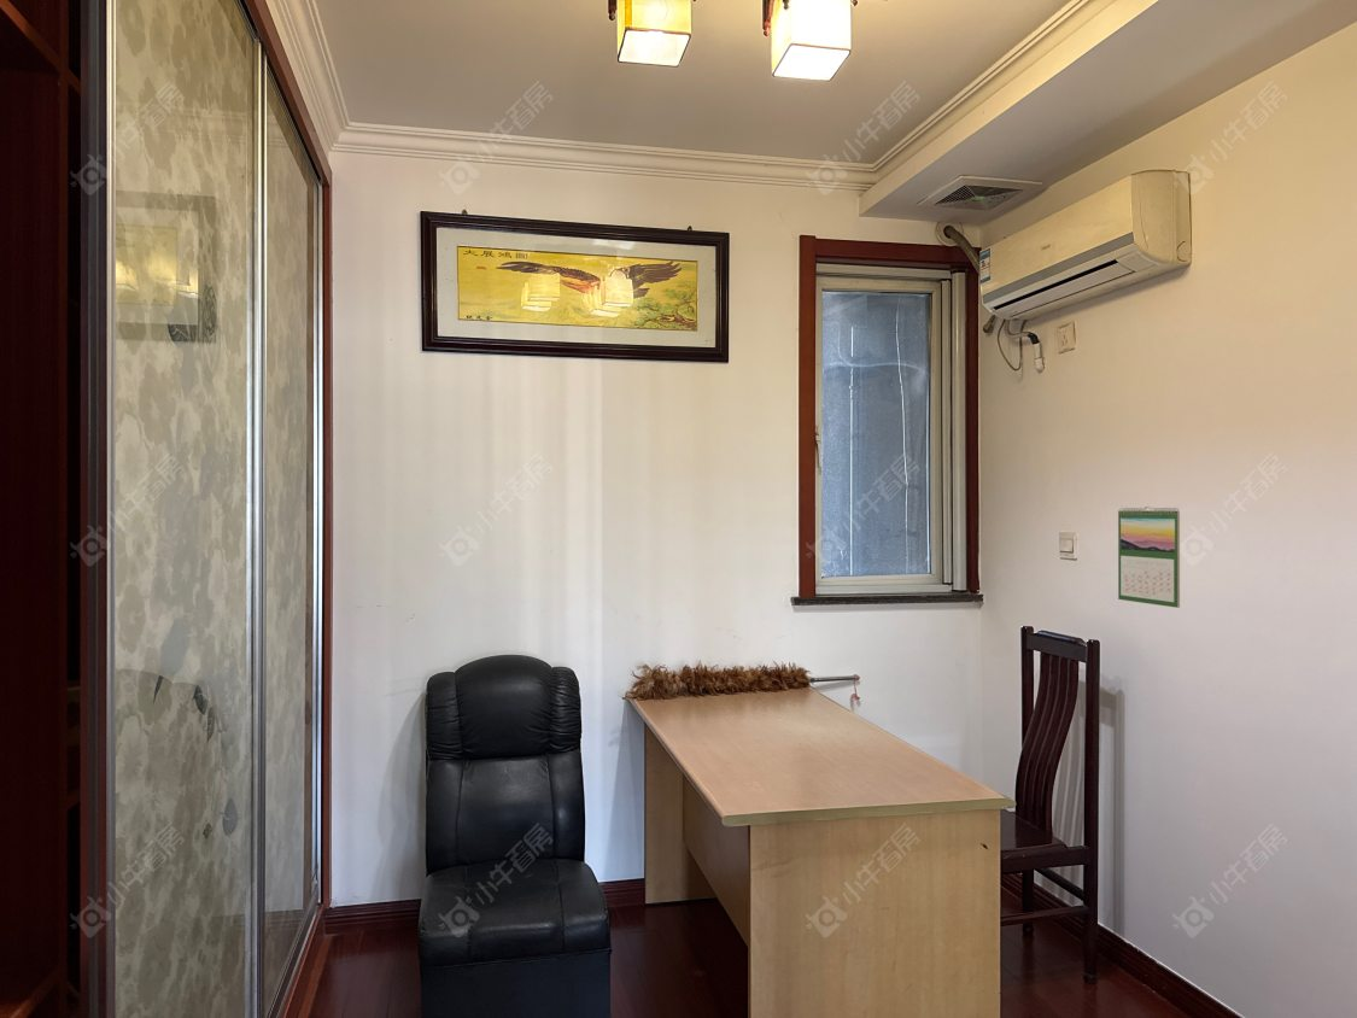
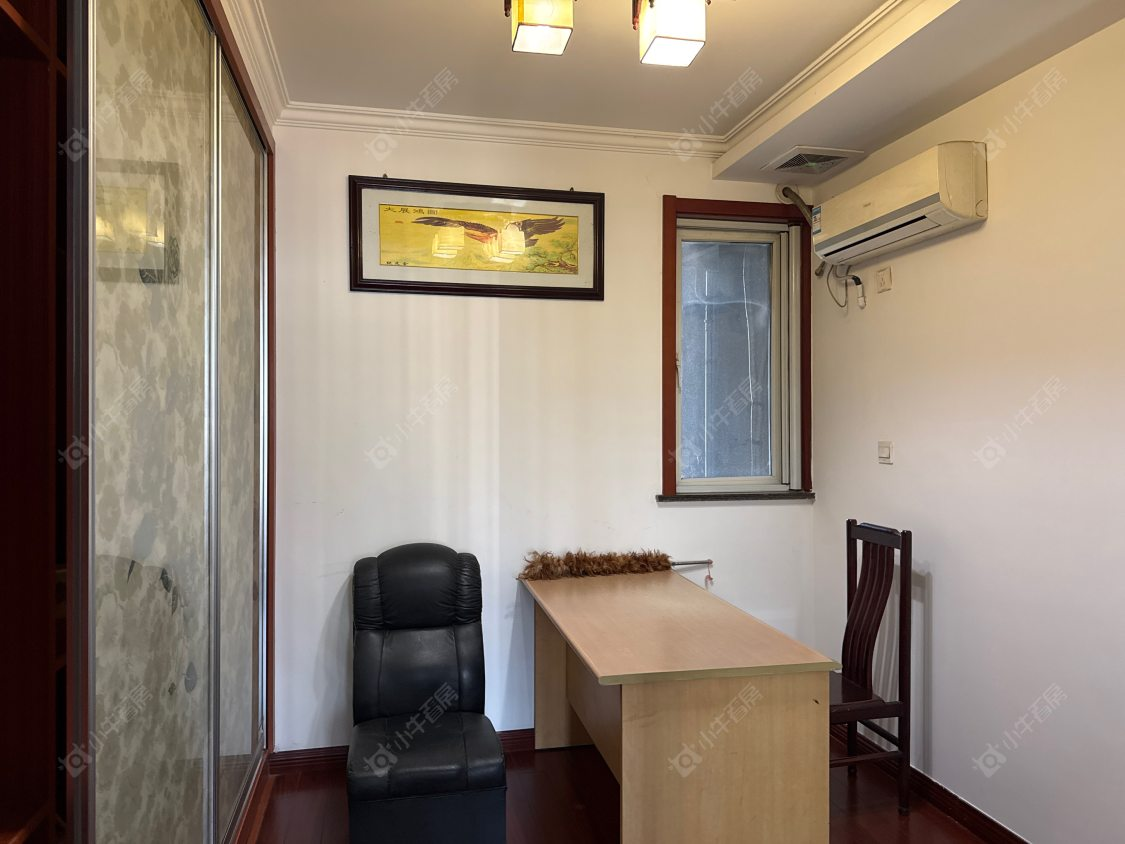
- calendar [1117,505,1181,609]
